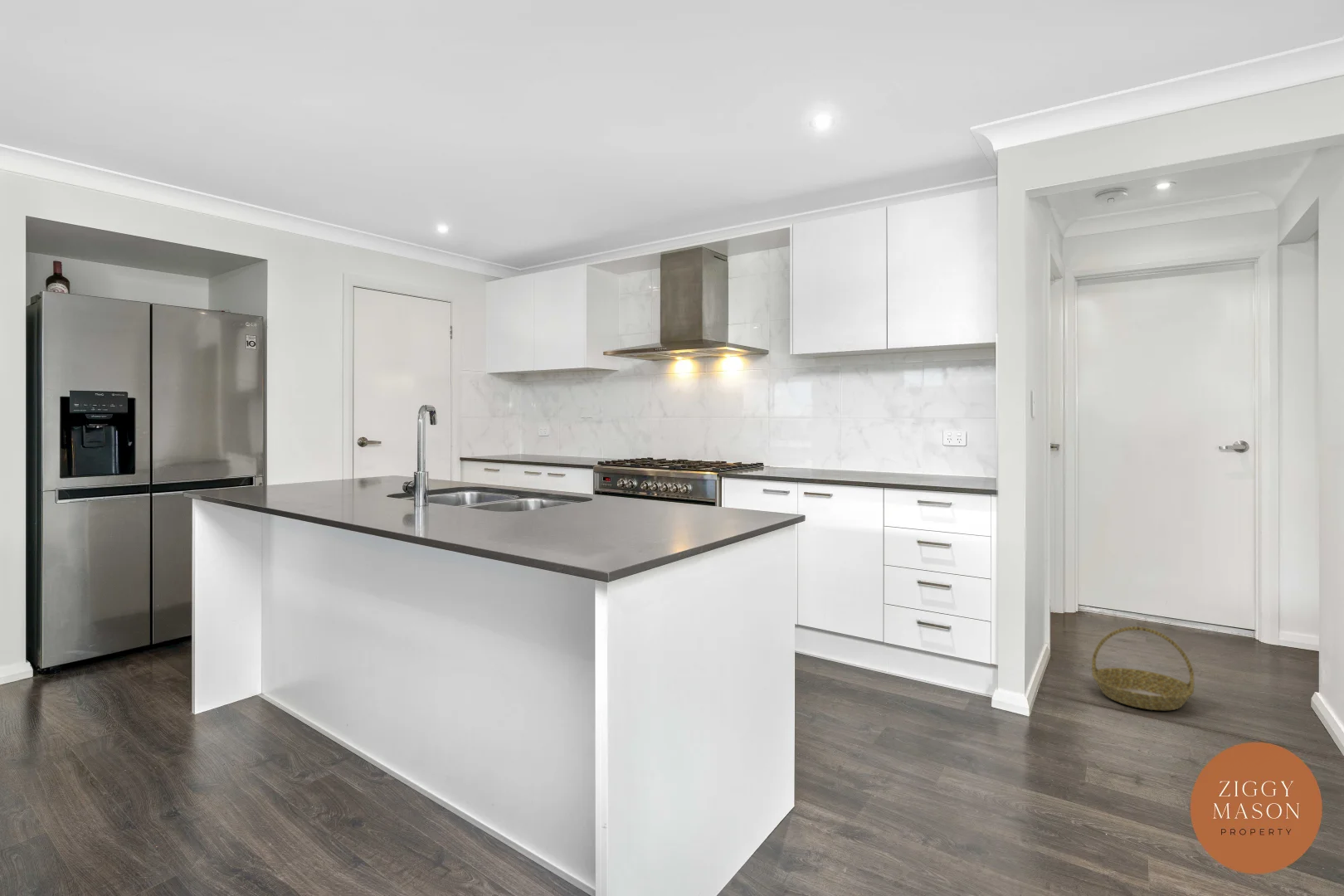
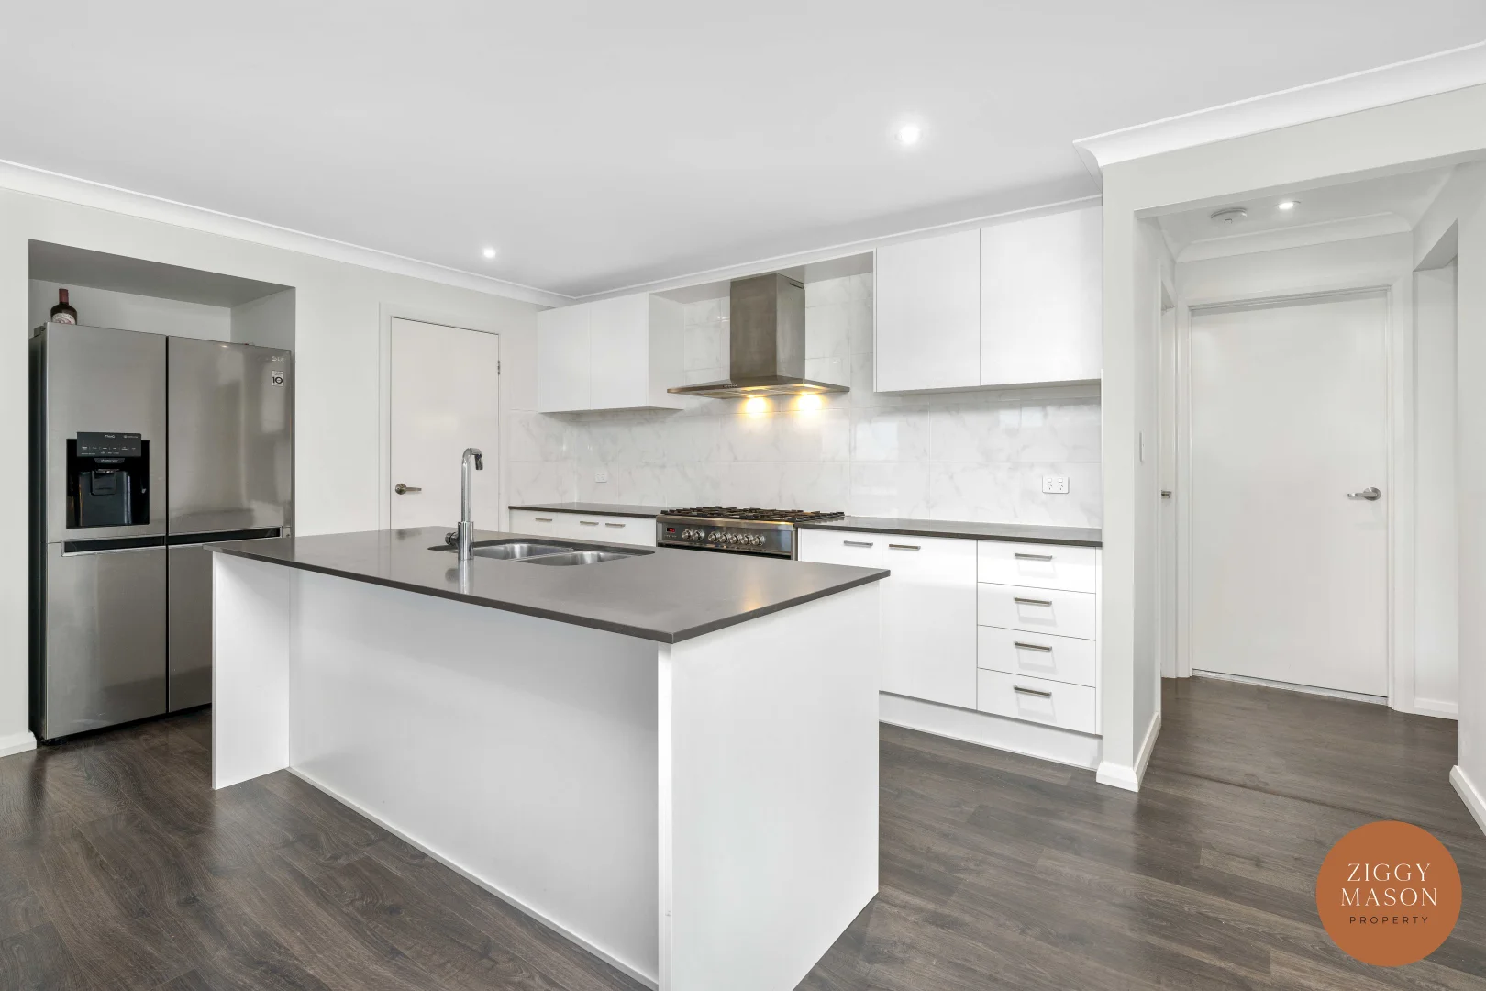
- basket [1091,626,1195,711]
